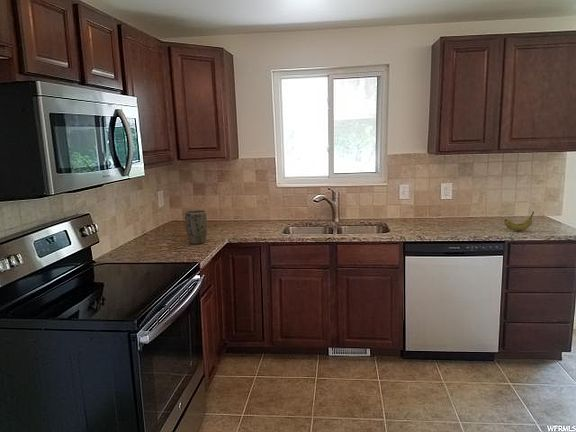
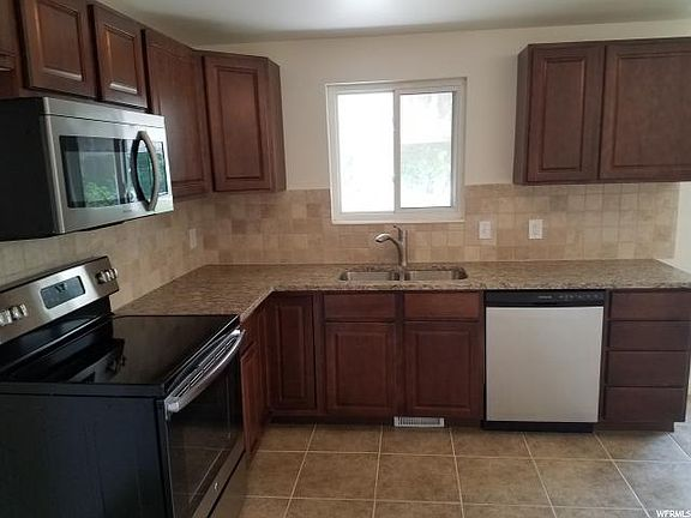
- plant pot [184,209,208,245]
- fruit [504,210,535,232]
